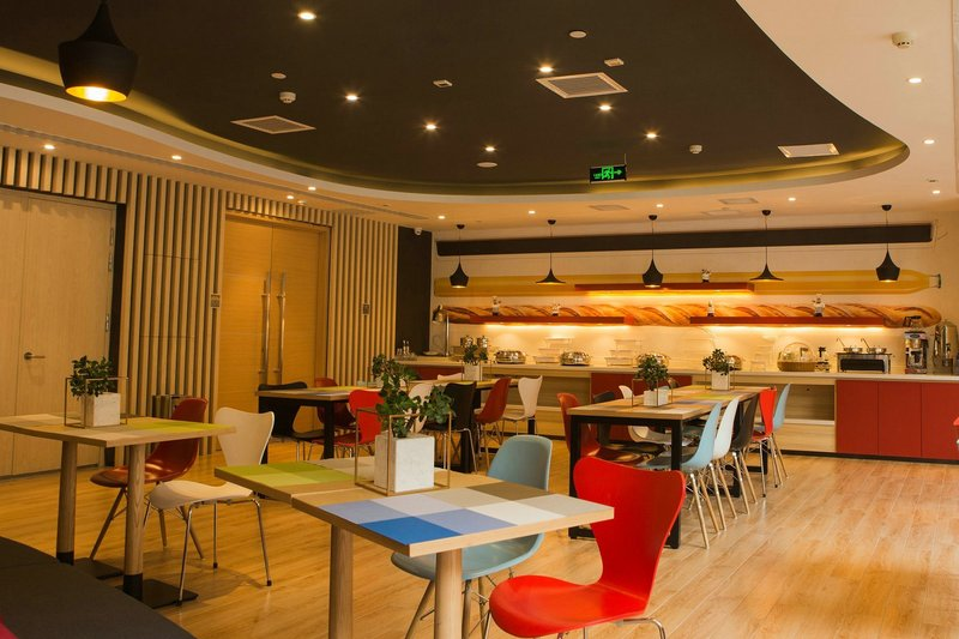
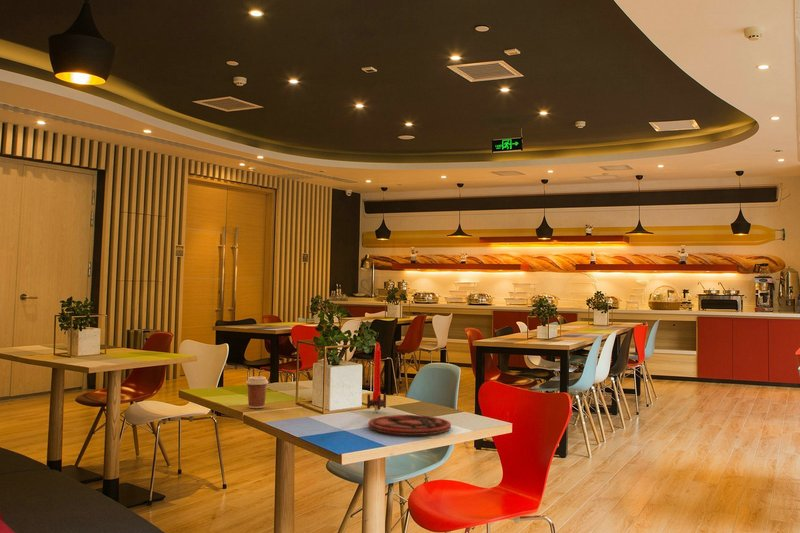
+ plate [367,414,452,436]
+ candle [366,342,387,413]
+ coffee cup [245,375,270,409]
